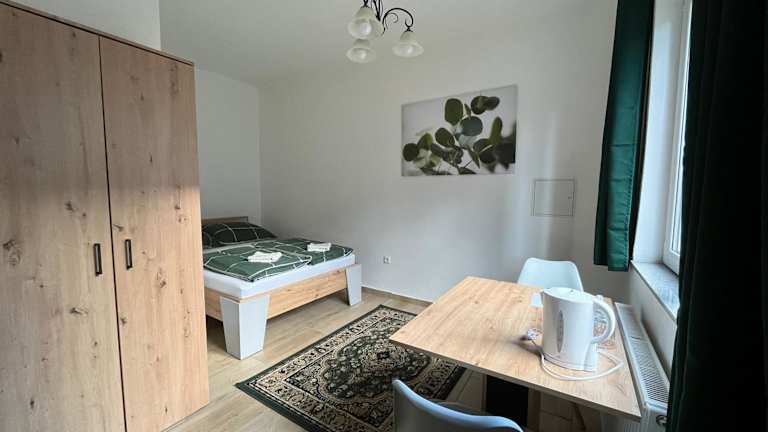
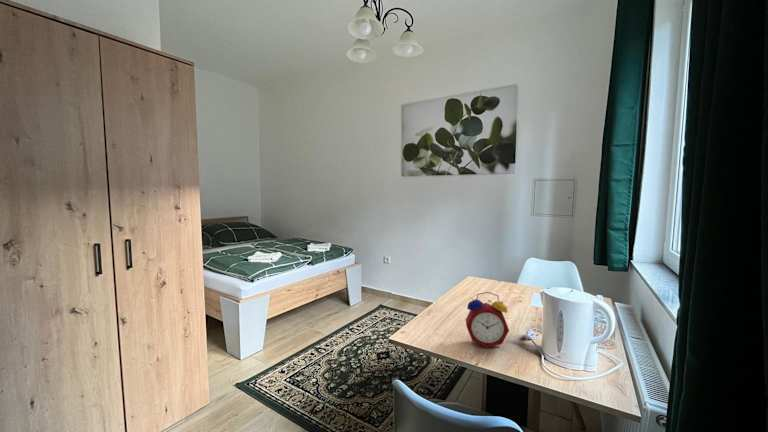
+ alarm clock [465,291,510,349]
